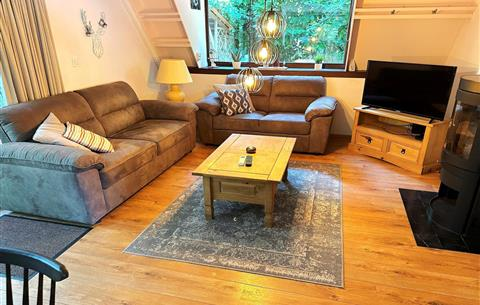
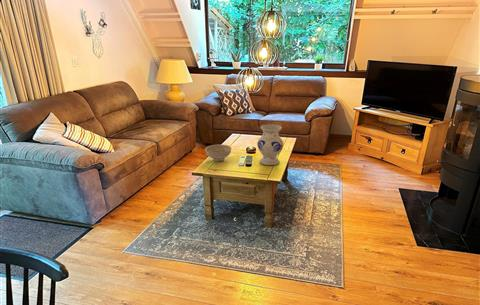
+ decorative bowl [204,143,232,162]
+ vase [256,123,284,166]
